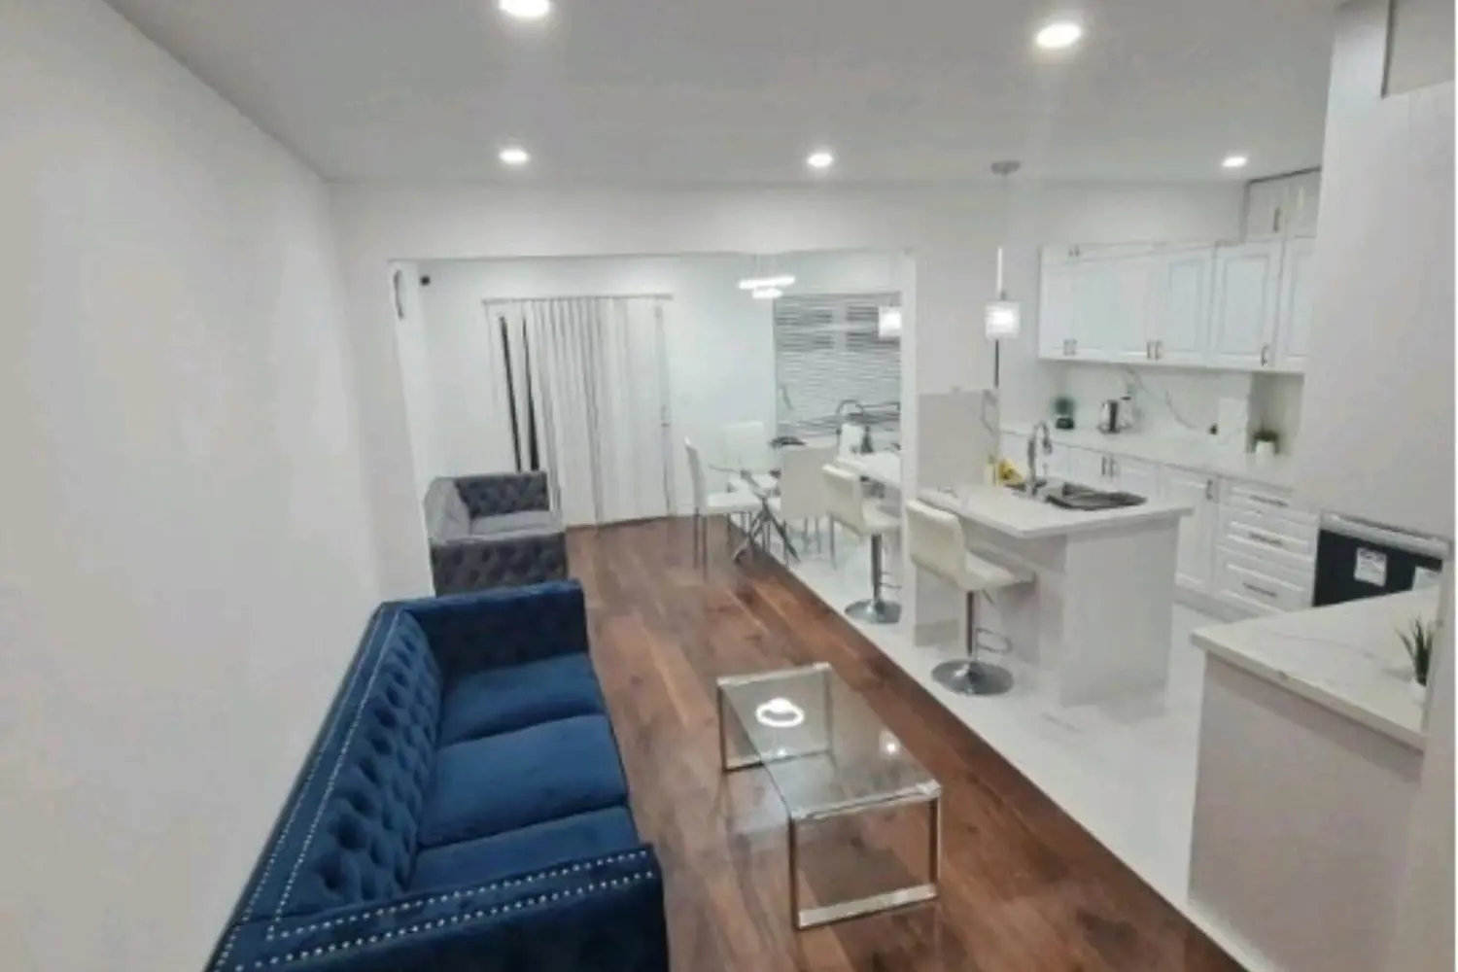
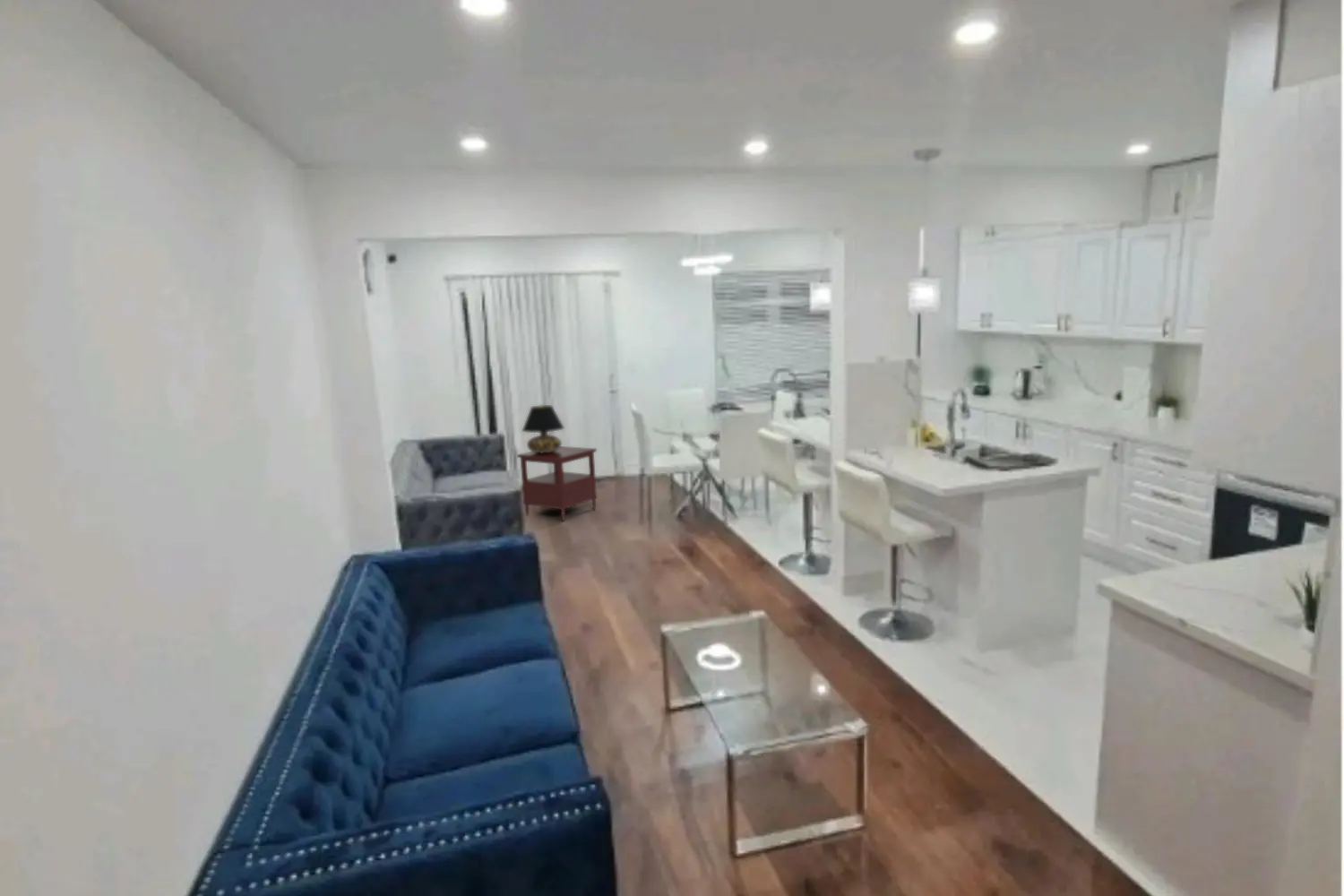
+ side table [516,445,598,521]
+ table lamp [521,404,565,453]
